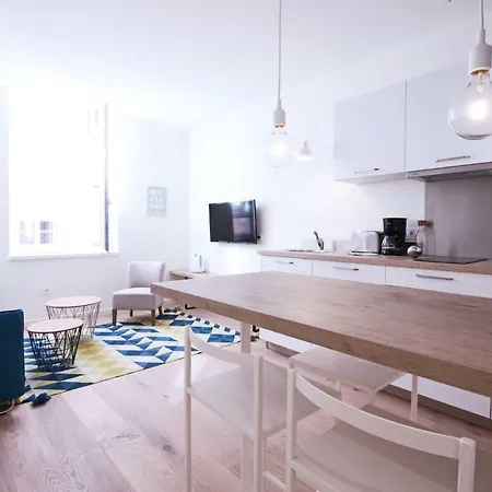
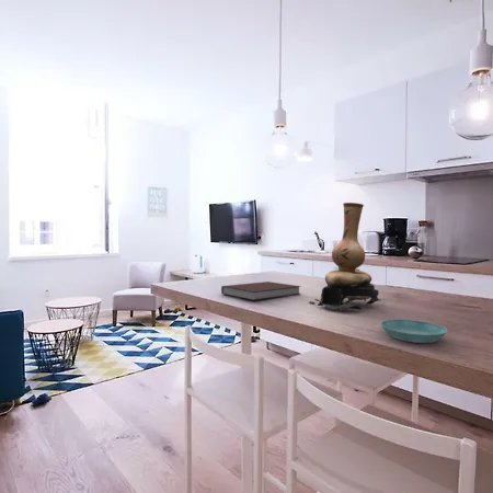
+ notebook [220,280,301,301]
+ vase [308,202,382,312]
+ saucer [379,319,448,344]
